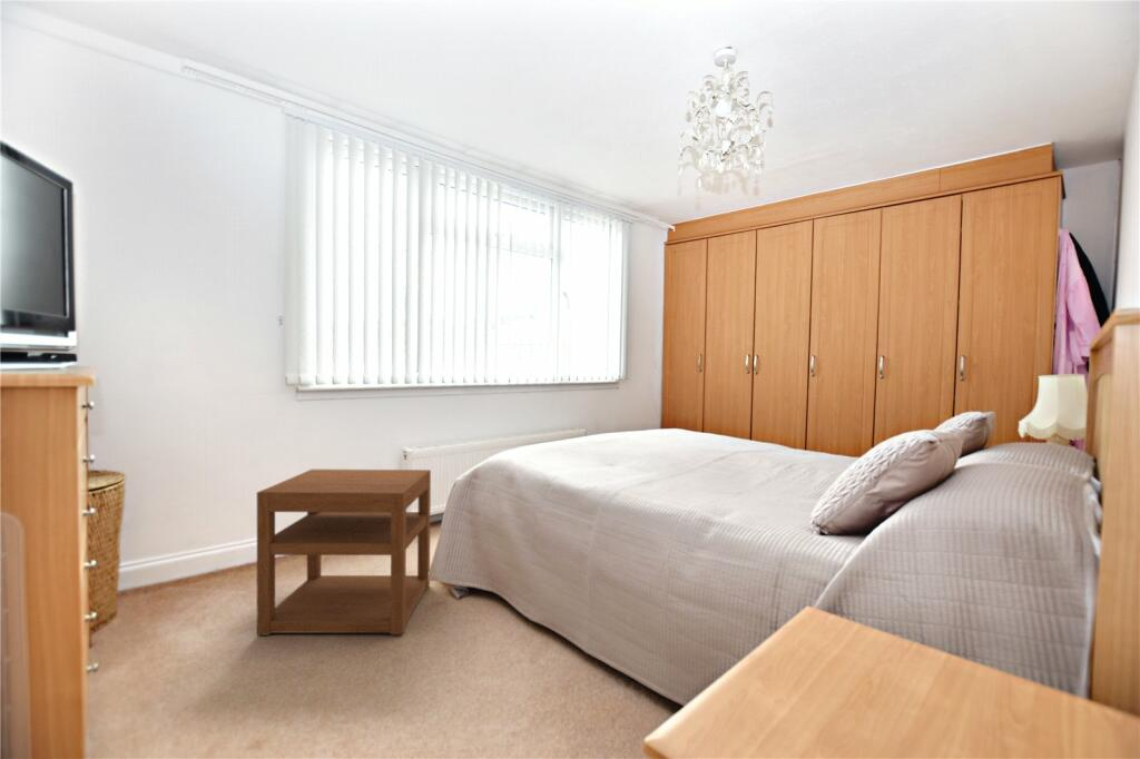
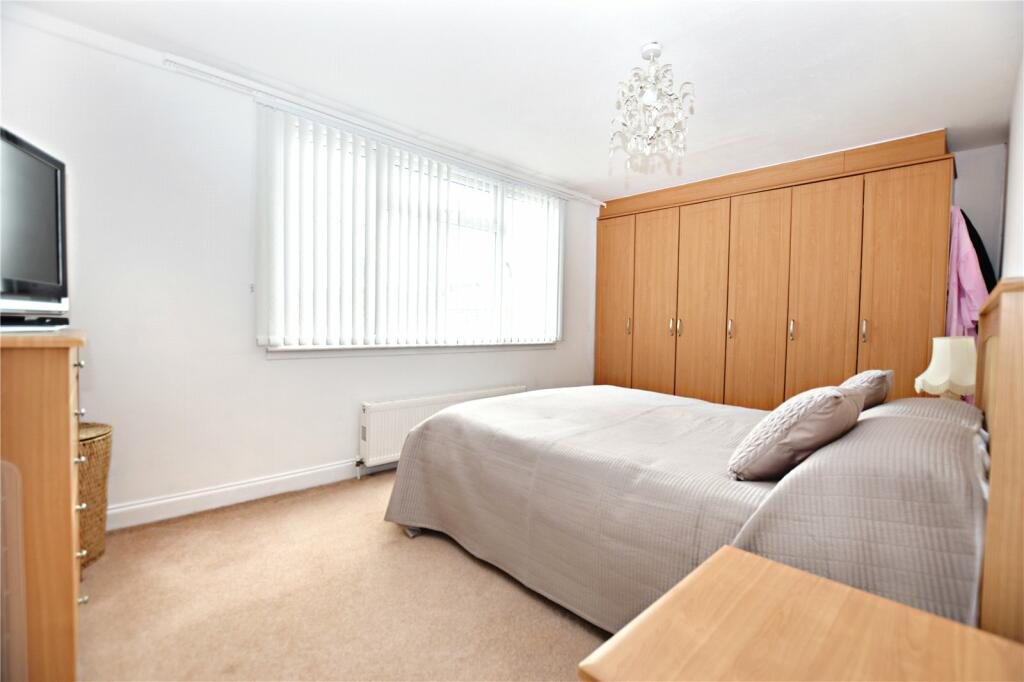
- nightstand [256,469,432,637]
